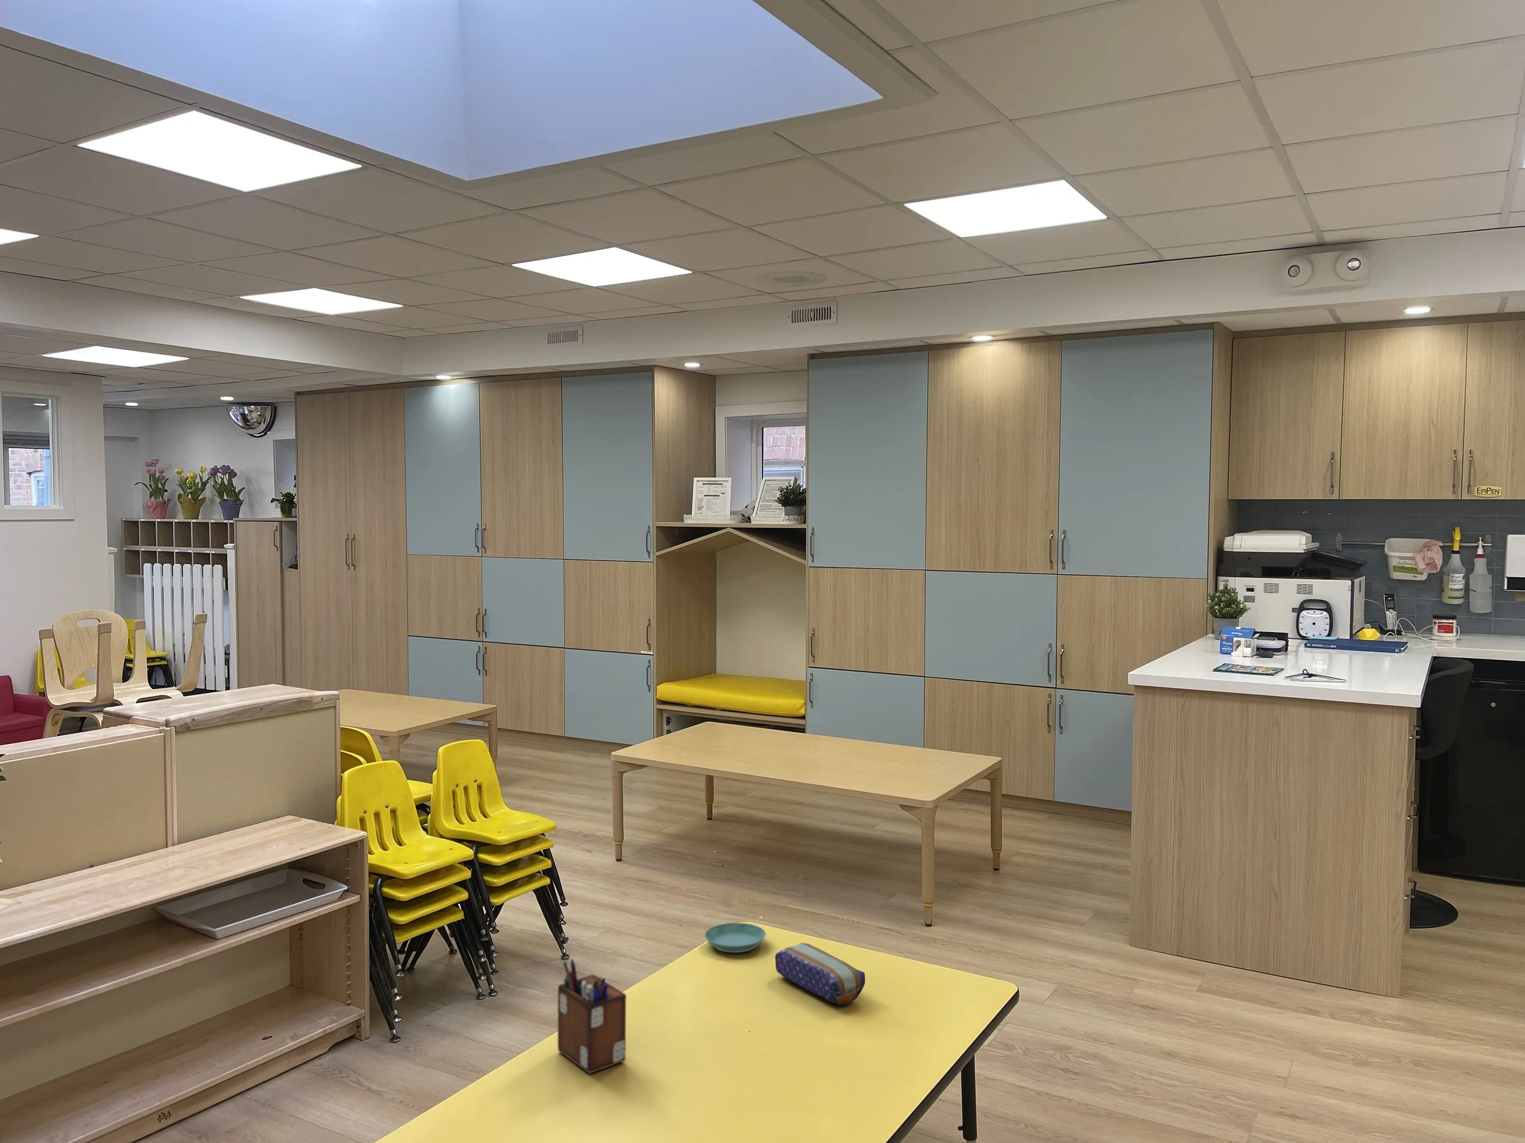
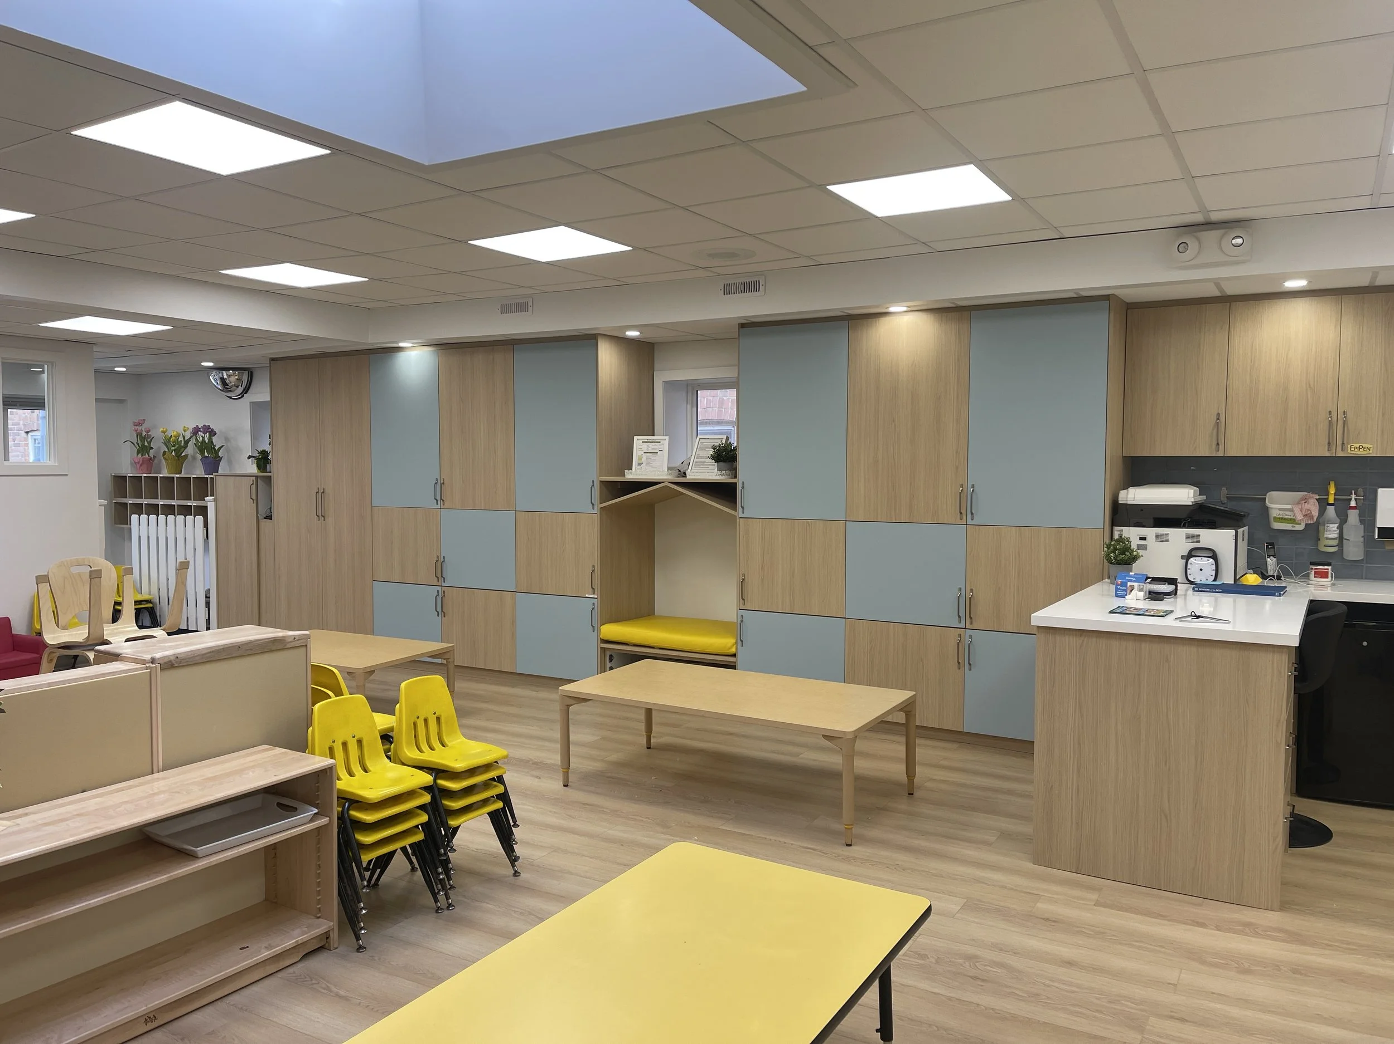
- desk organizer [557,958,627,1075]
- saucer [704,922,767,953]
- pencil case [775,942,866,1006]
